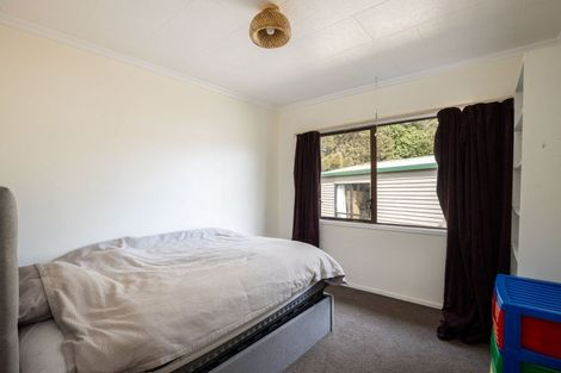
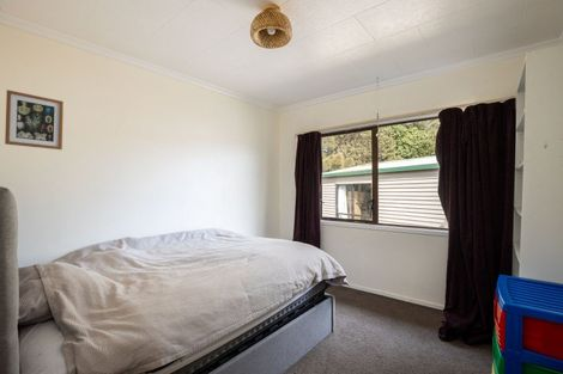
+ wall art [4,88,65,151]
